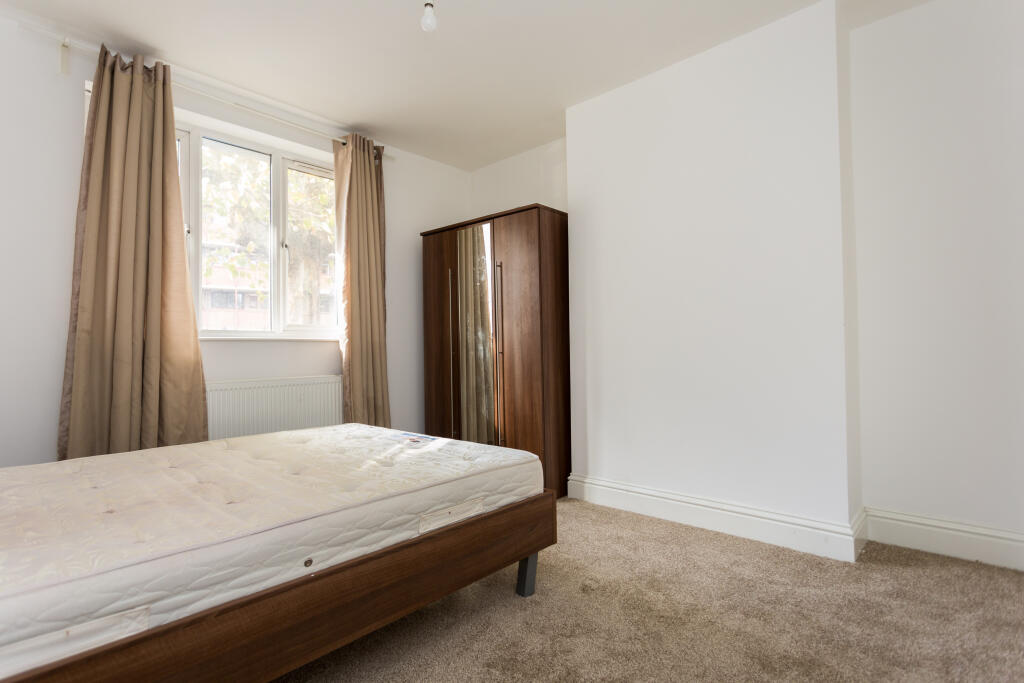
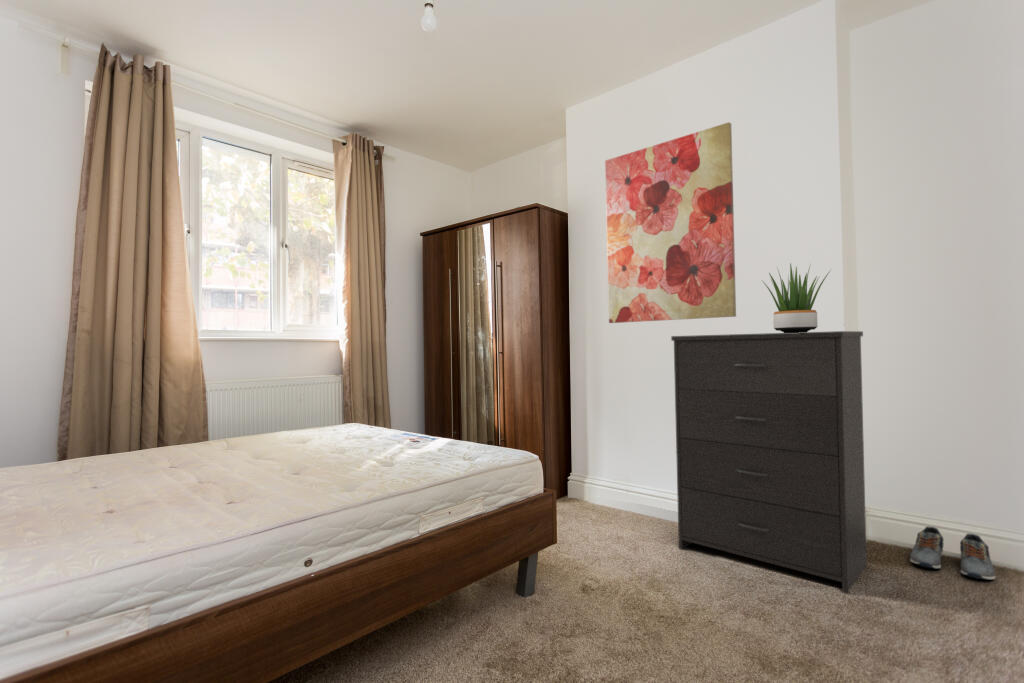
+ dresser [670,330,868,595]
+ wall art [604,121,737,324]
+ potted plant [762,262,832,333]
+ shoe [909,525,996,581]
